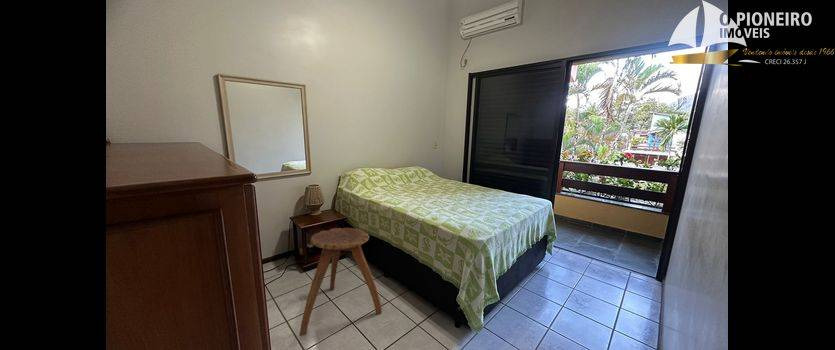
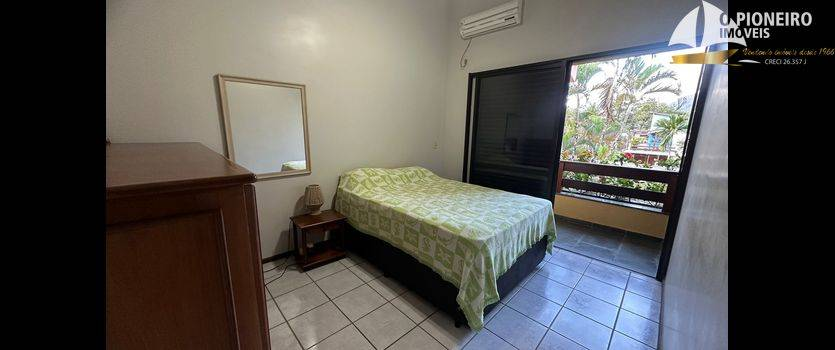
- stool [299,227,383,337]
